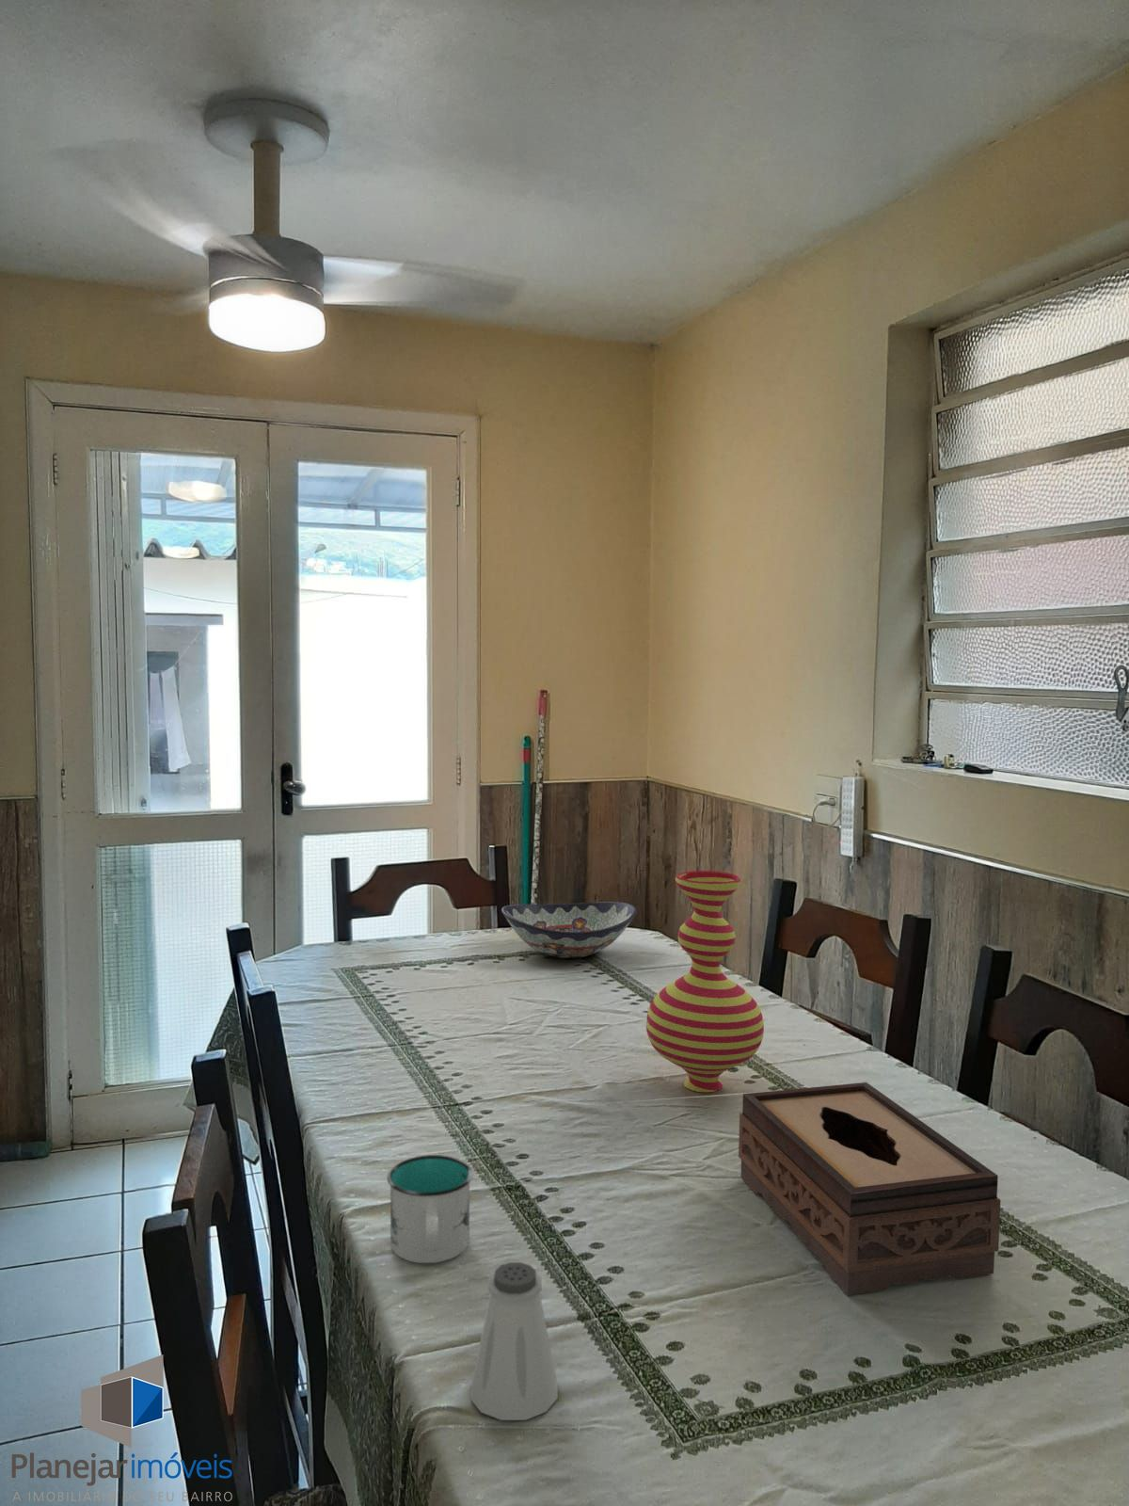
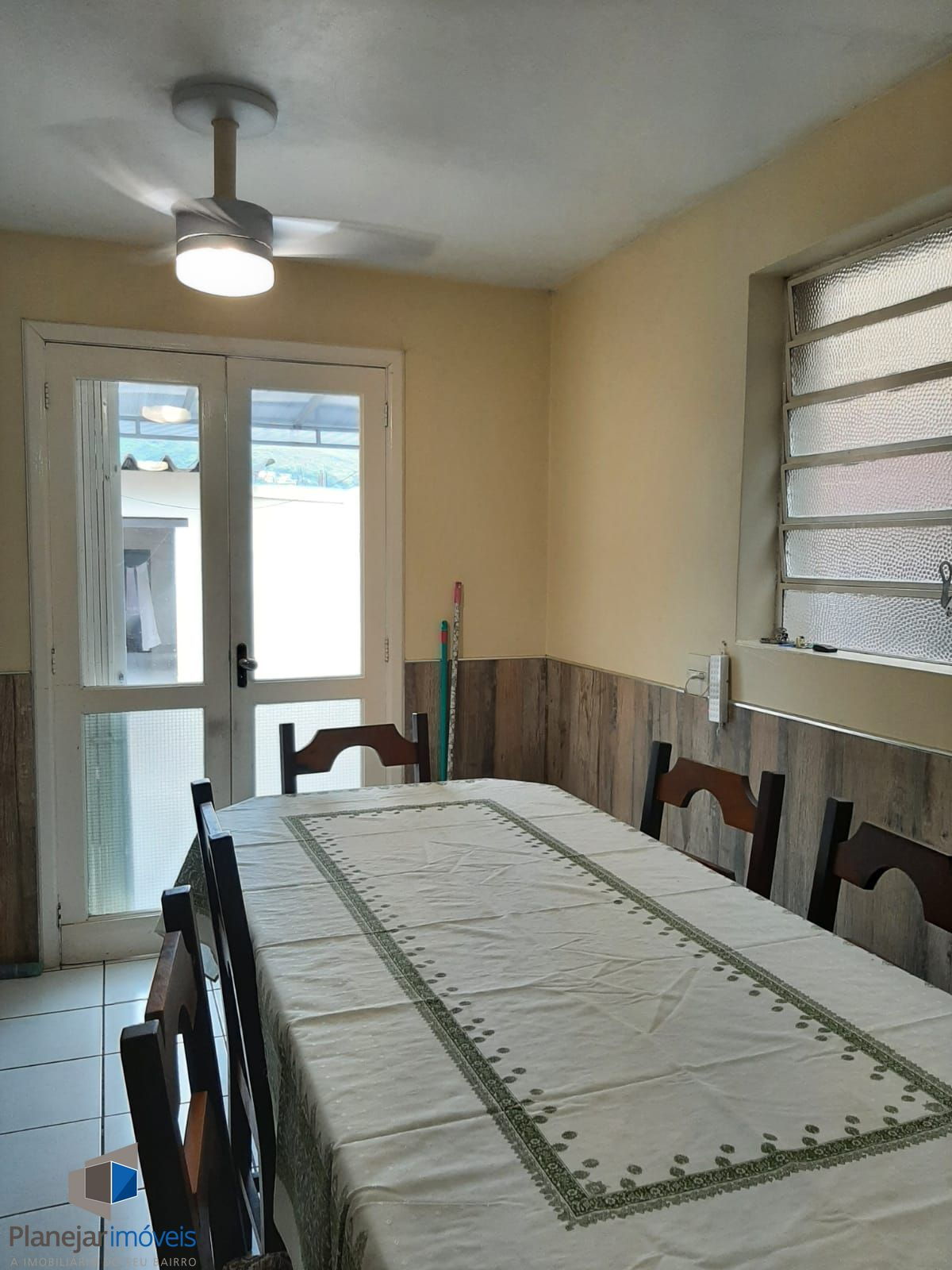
- vase [645,869,765,1093]
- decorative bowl [500,901,638,959]
- tissue box [738,1081,1002,1296]
- saltshaker [470,1262,559,1422]
- mug [385,1154,474,1264]
